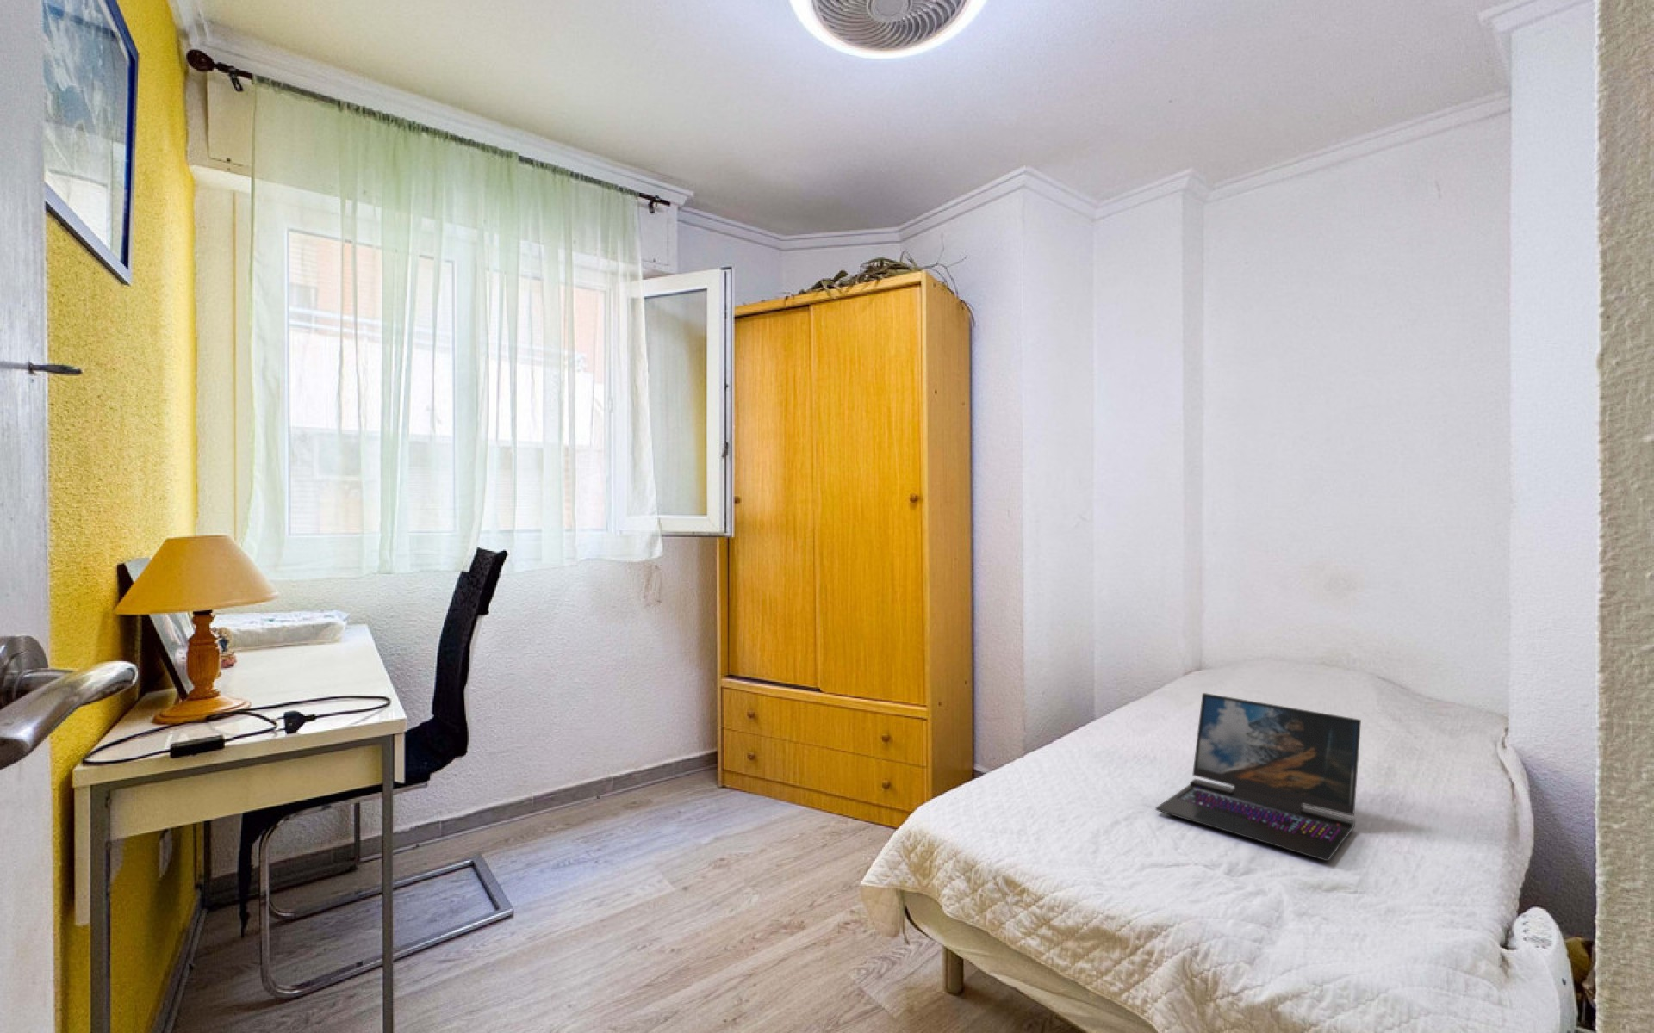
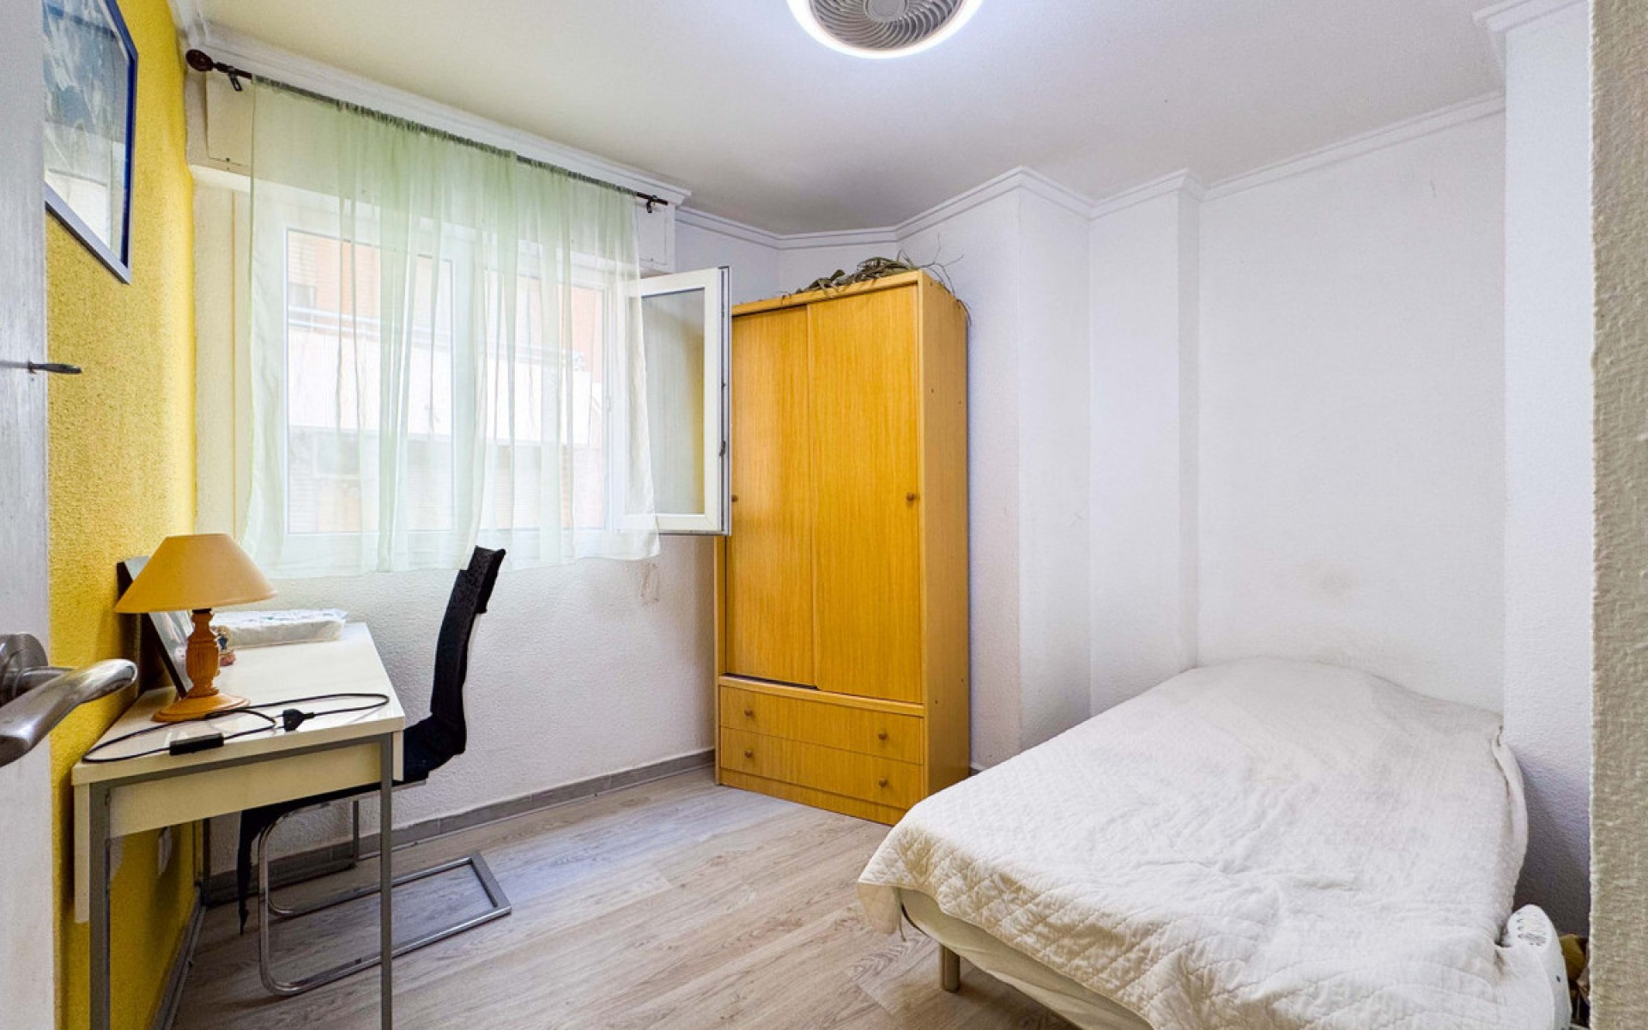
- laptop [1154,693,1362,863]
